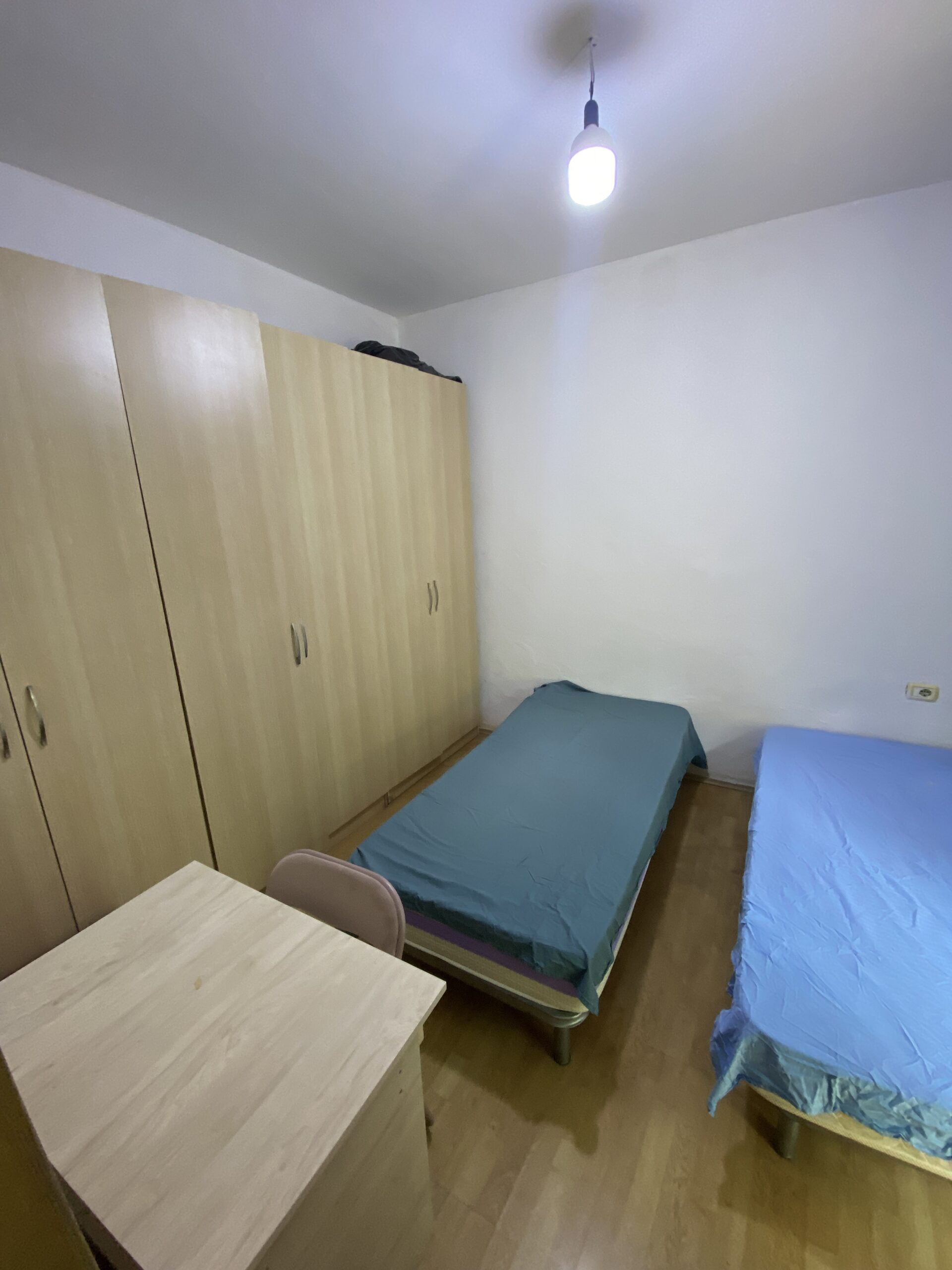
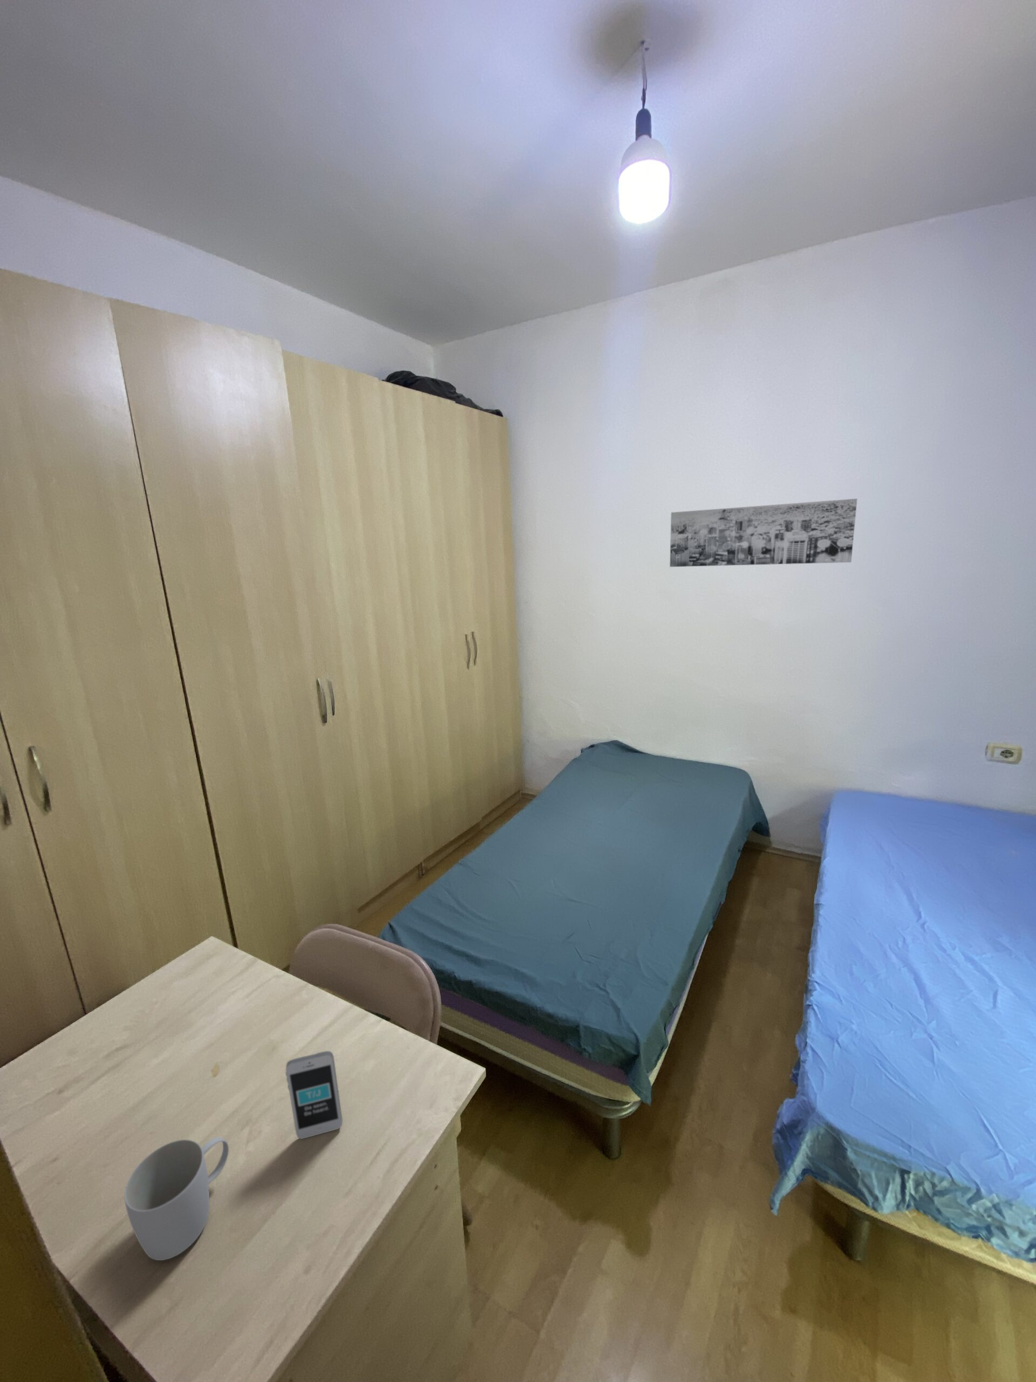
+ smartphone [285,1050,343,1139]
+ wall art [669,498,858,567]
+ mug [124,1136,230,1261]
